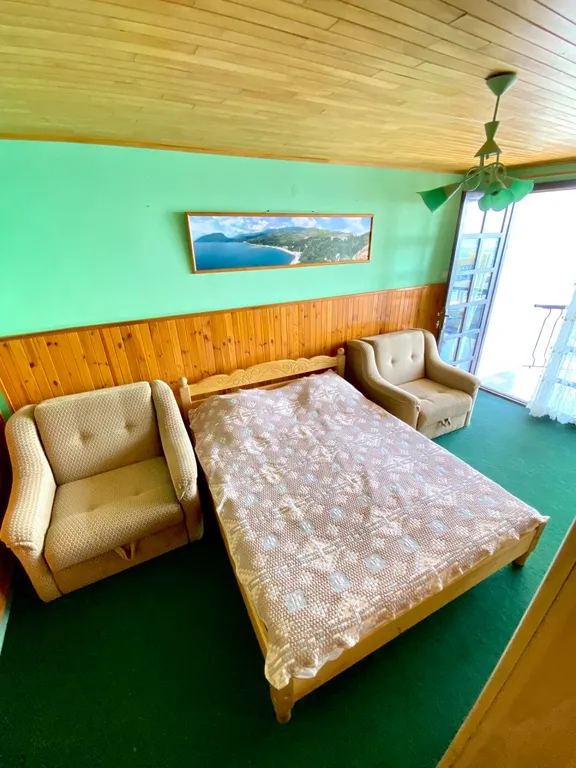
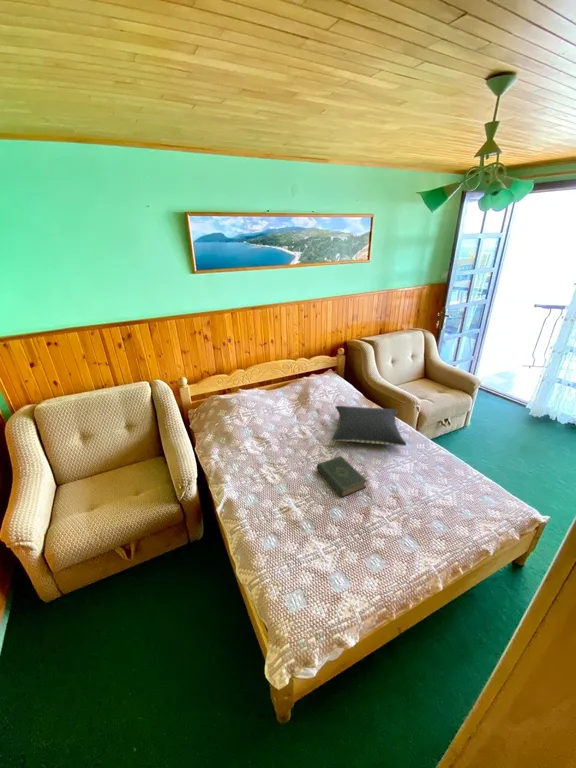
+ book [315,455,368,498]
+ pillow [331,405,408,447]
